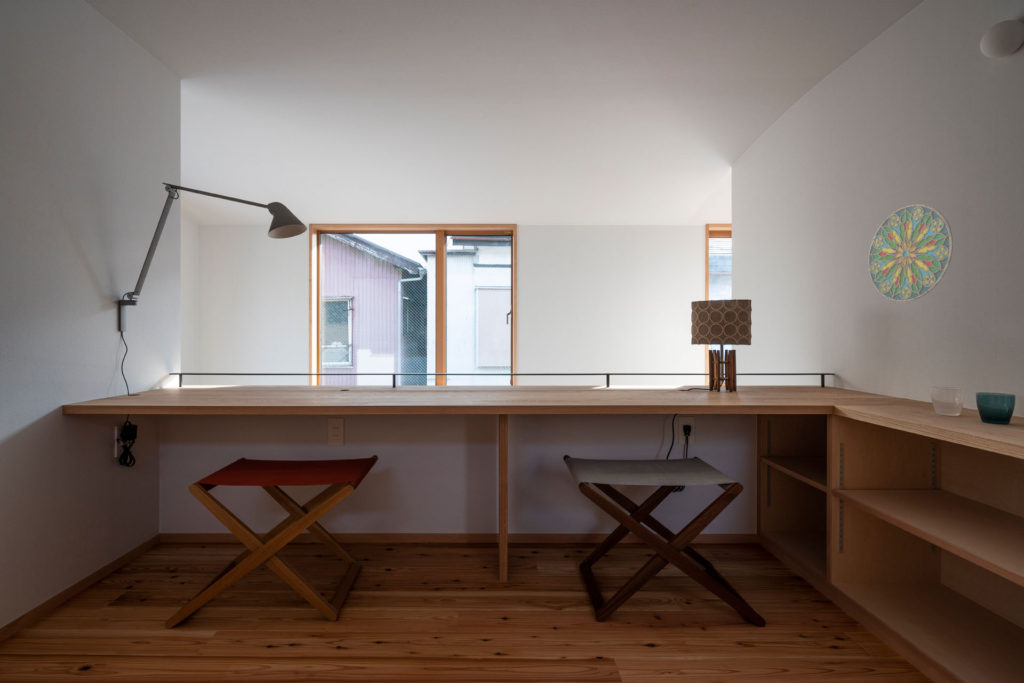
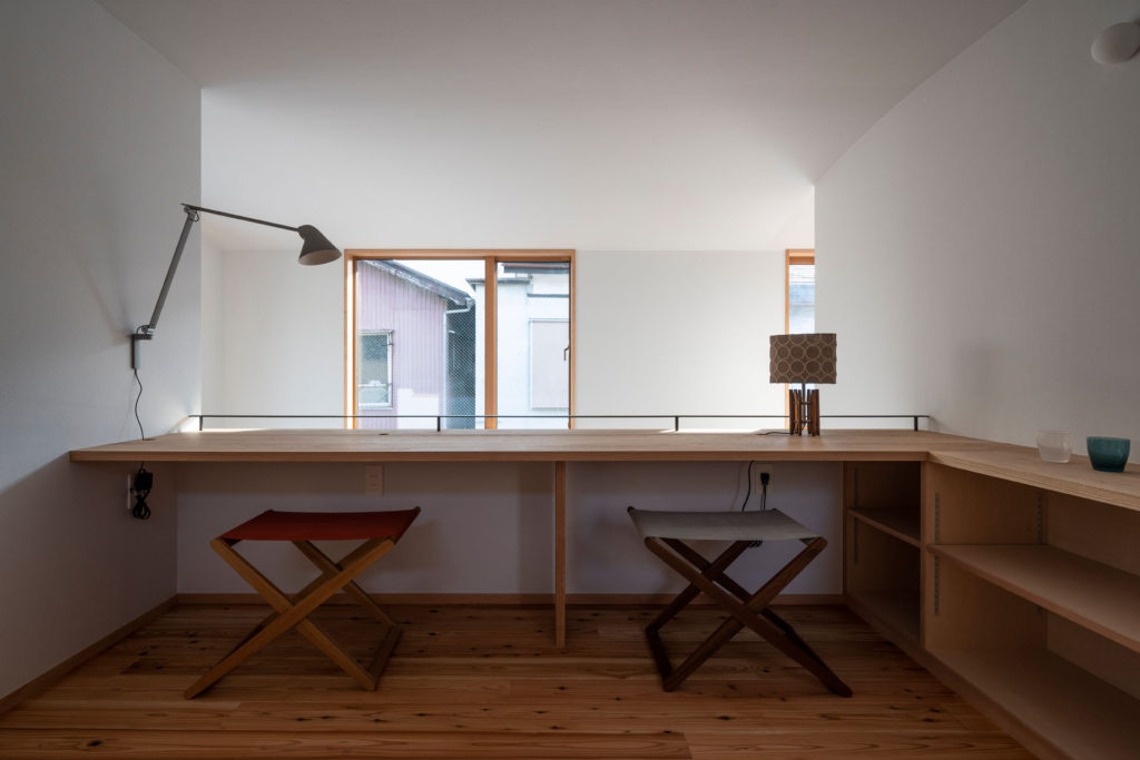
- decorative plate [867,204,954,302]
